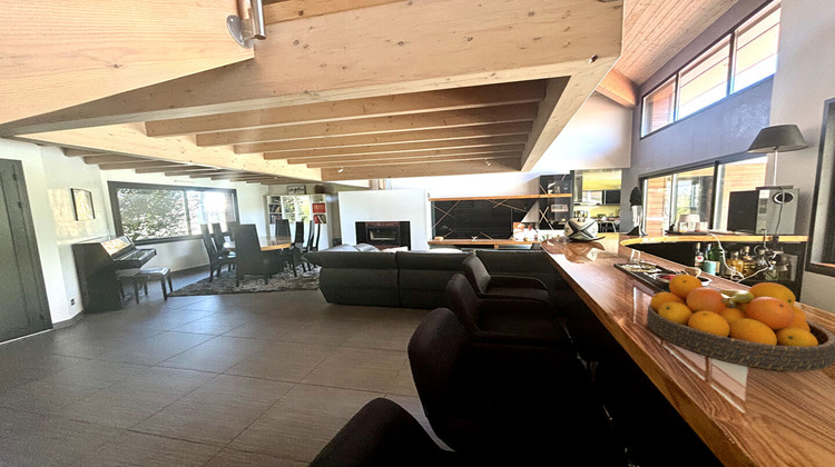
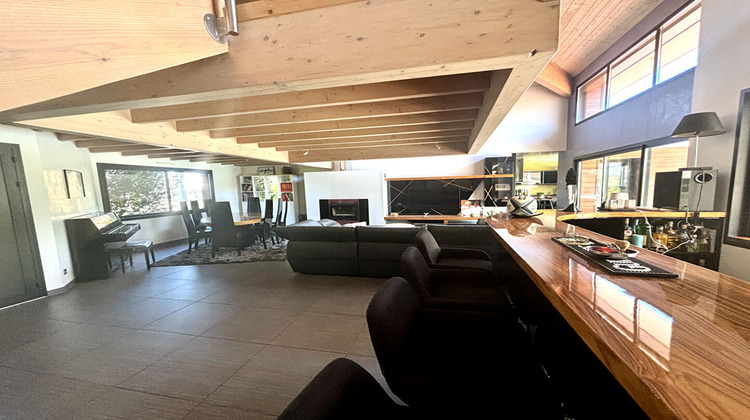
- fruit bowl [646,274,835,372]
